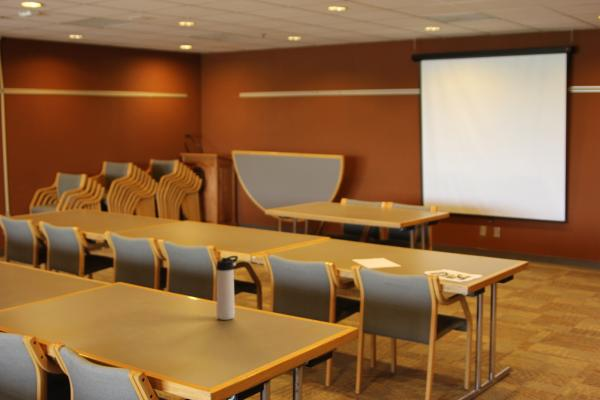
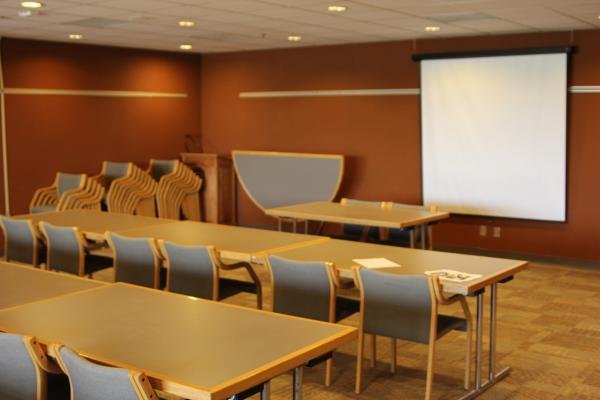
- thermos bottle [216,255,239,321]
